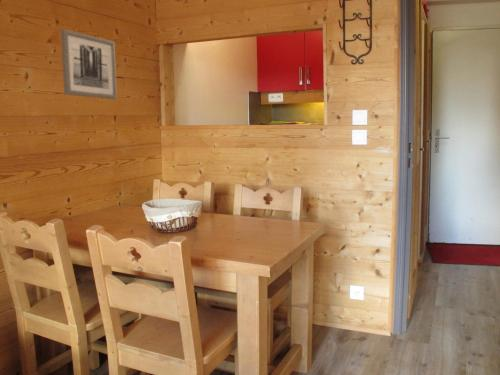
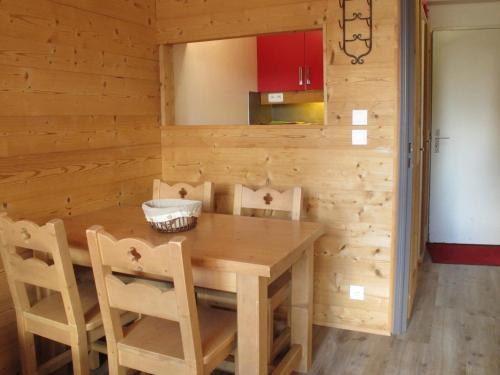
- wall art [60,28,118,100]
